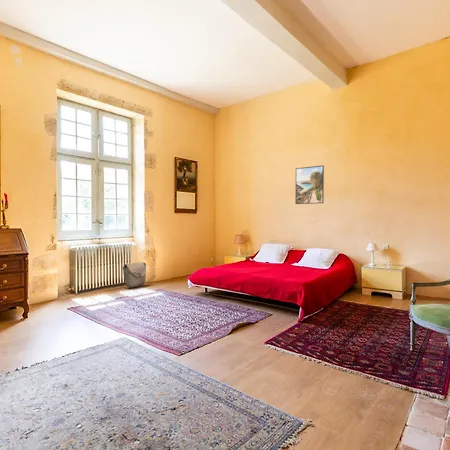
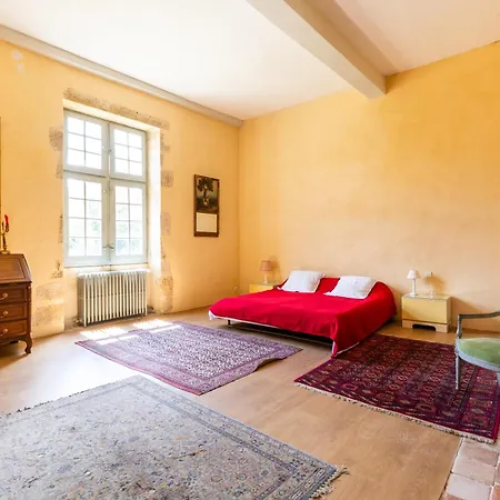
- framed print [294,164,325,205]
- bag [122,261,147,289]
